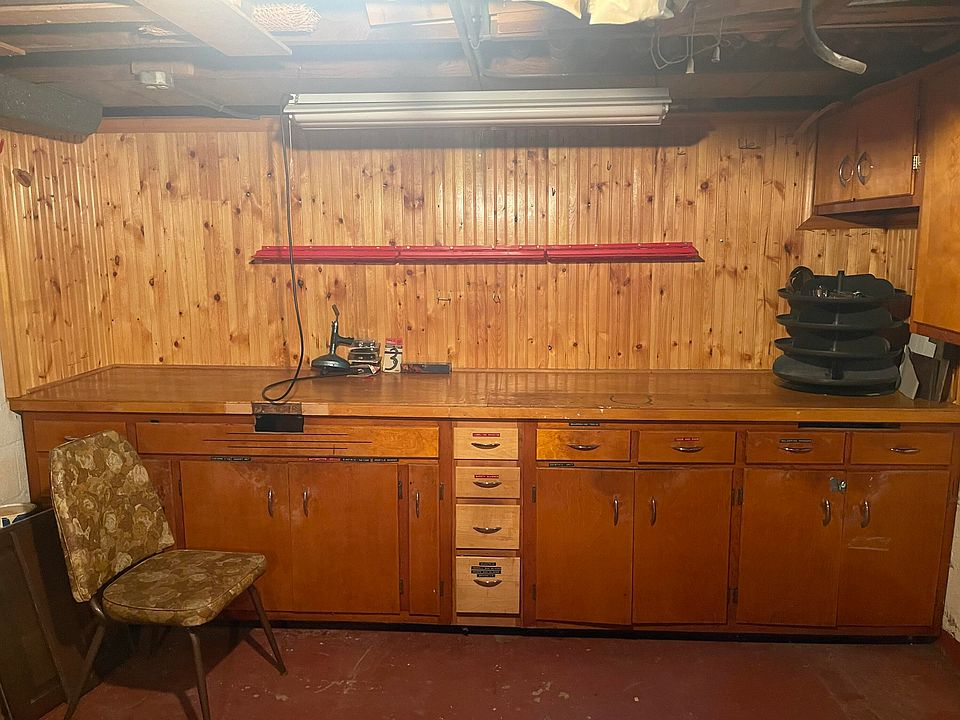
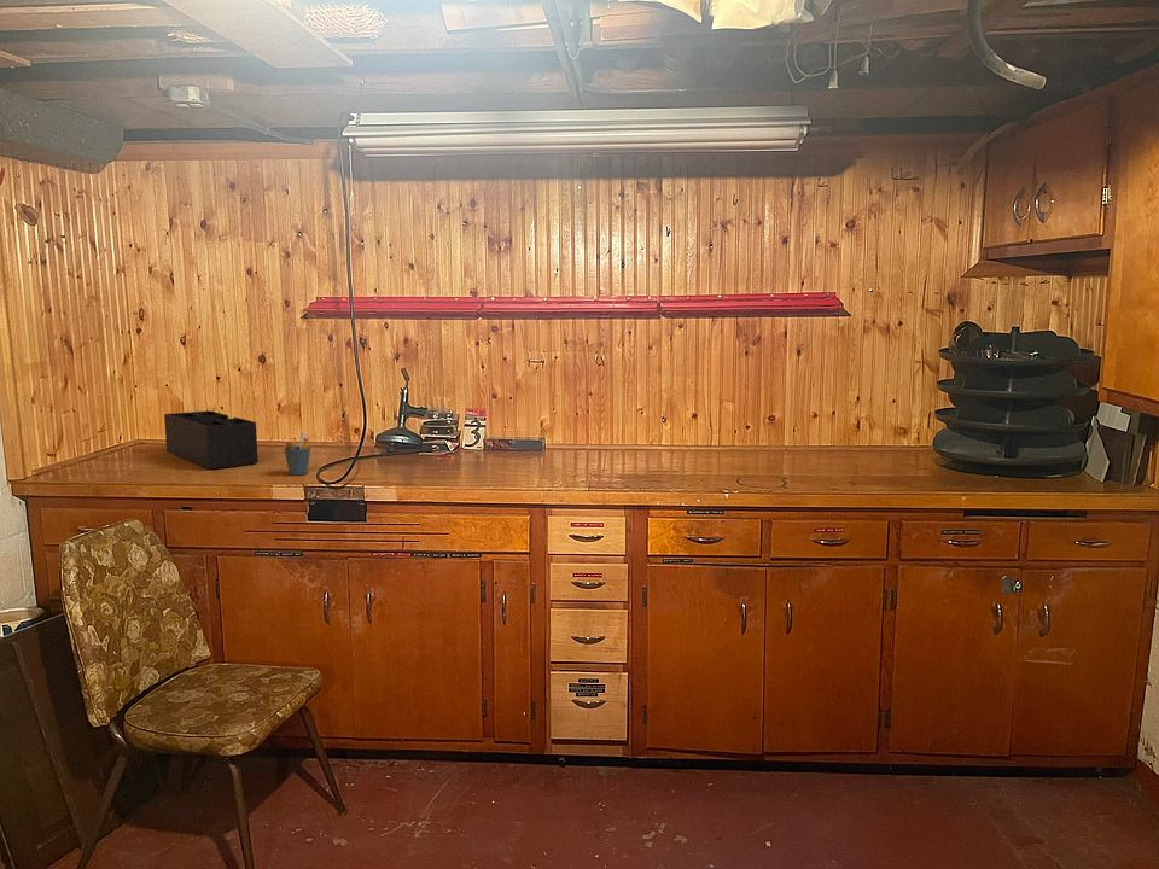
+ desk organizer [163,409,260,470]
+ pen holder [283,431,311,476]
